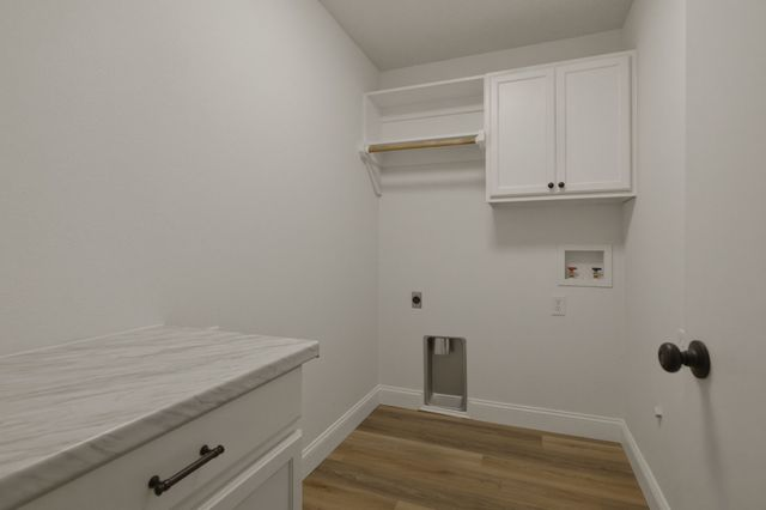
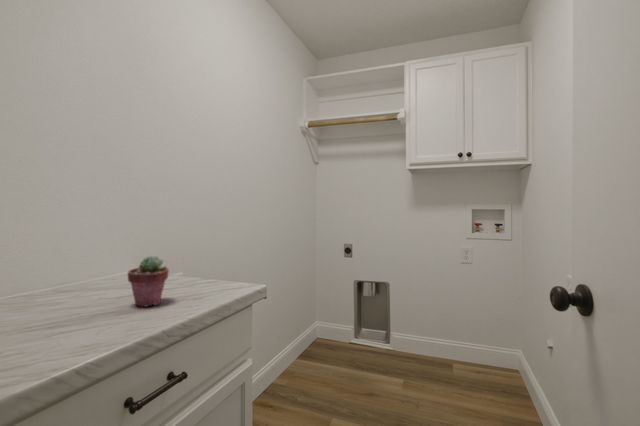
+ potted succulent [127,255,170,308]
